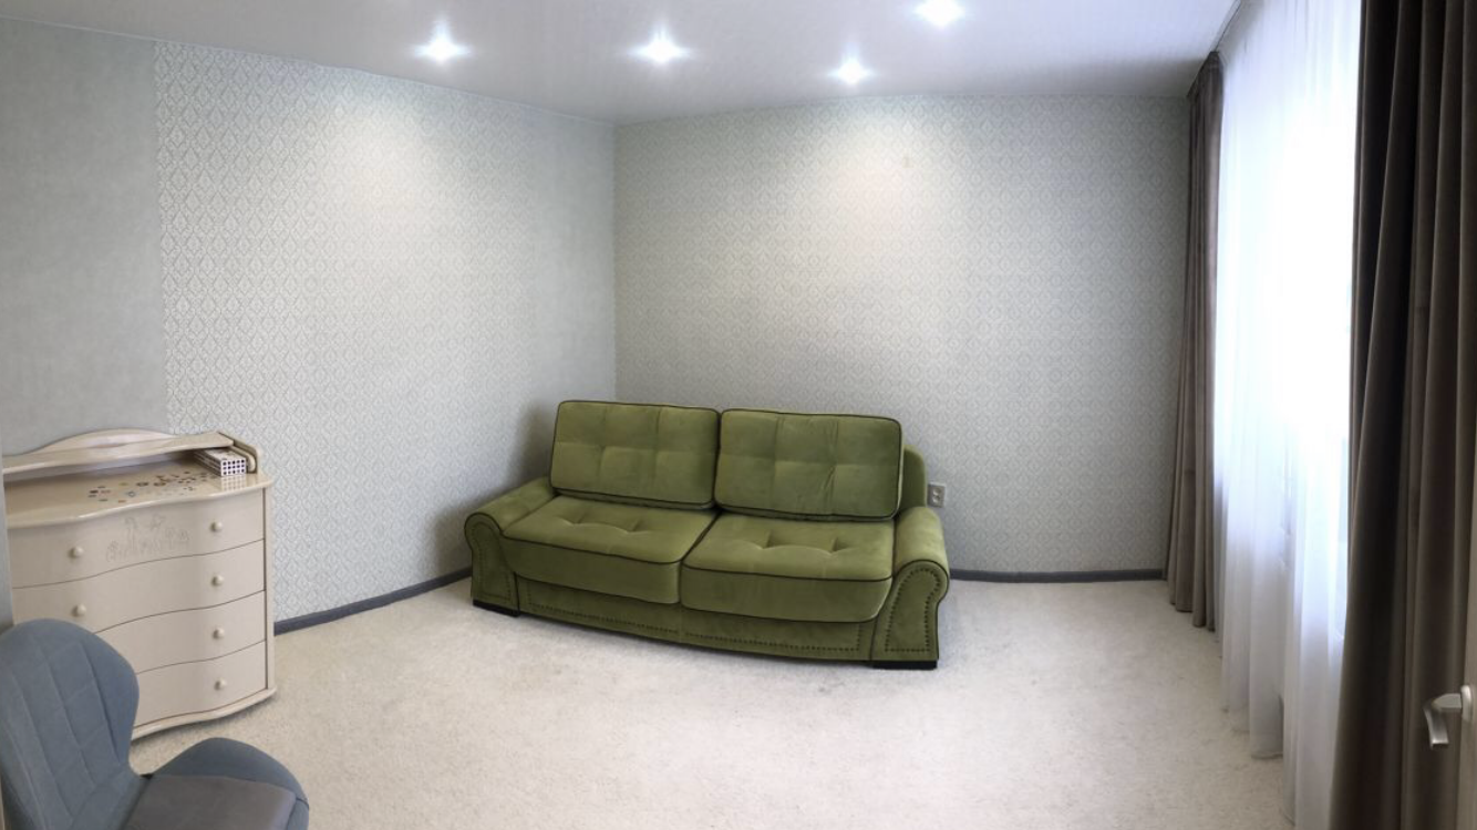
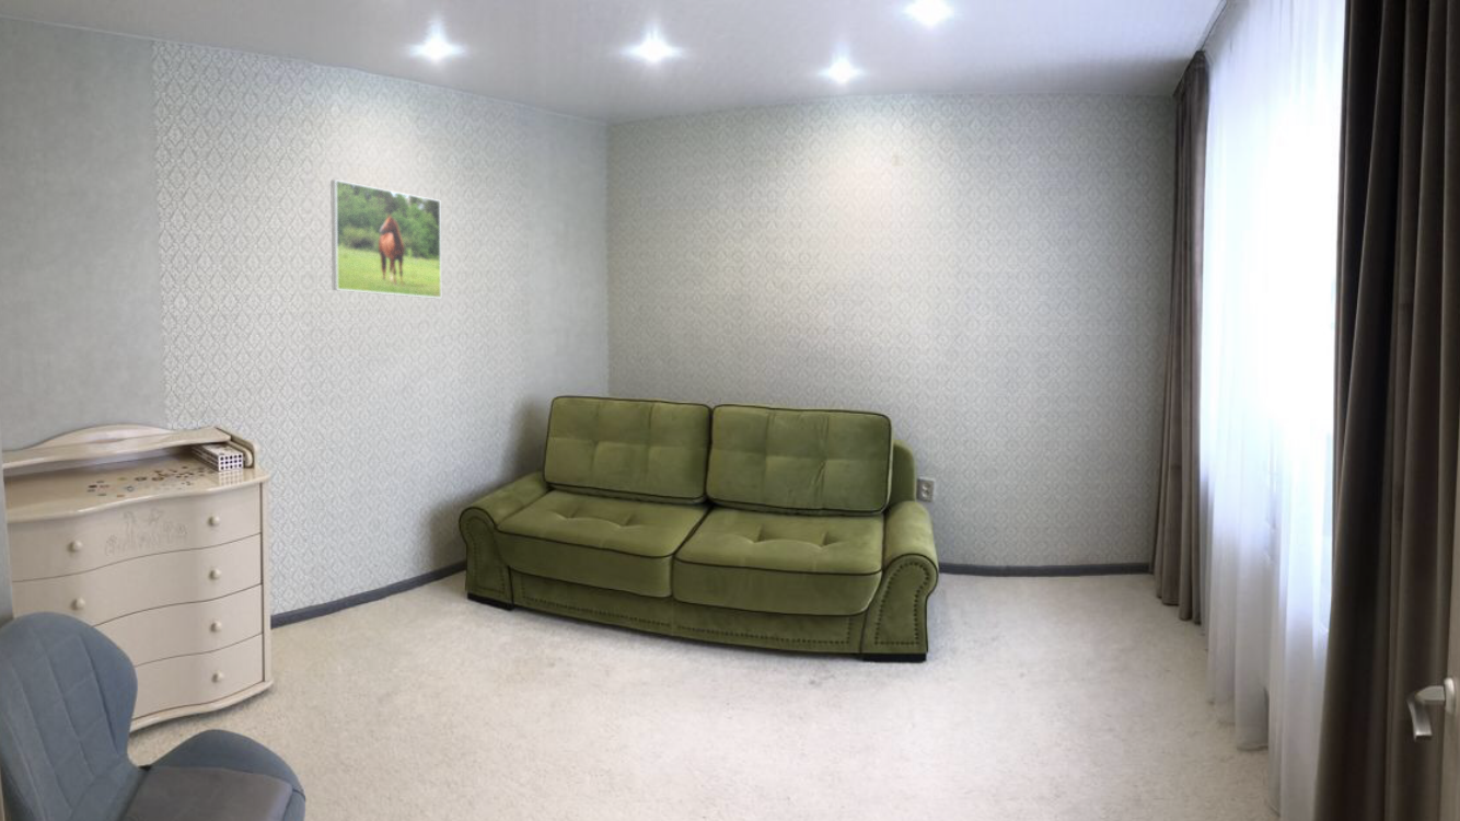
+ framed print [329,178,442,300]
